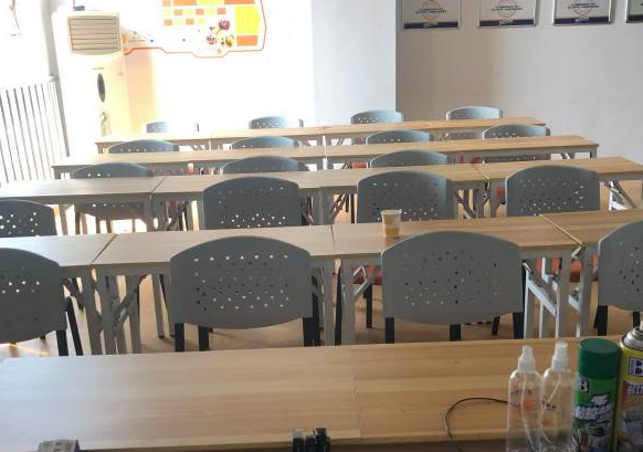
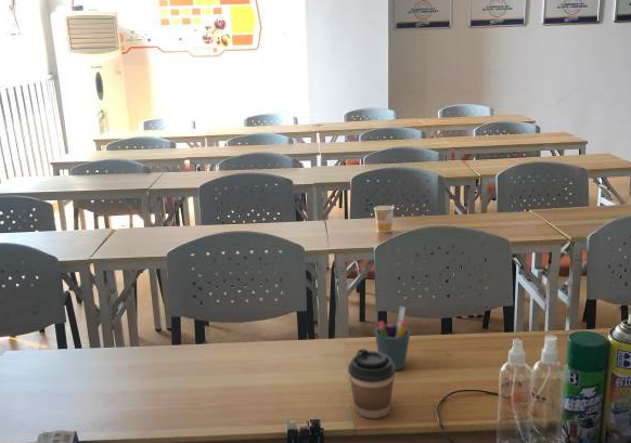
+ pen holder [373,305,412,372]
+ coffee cup [347,348,396,419]
